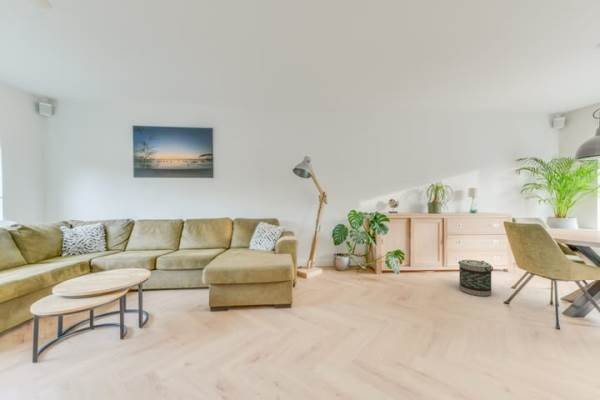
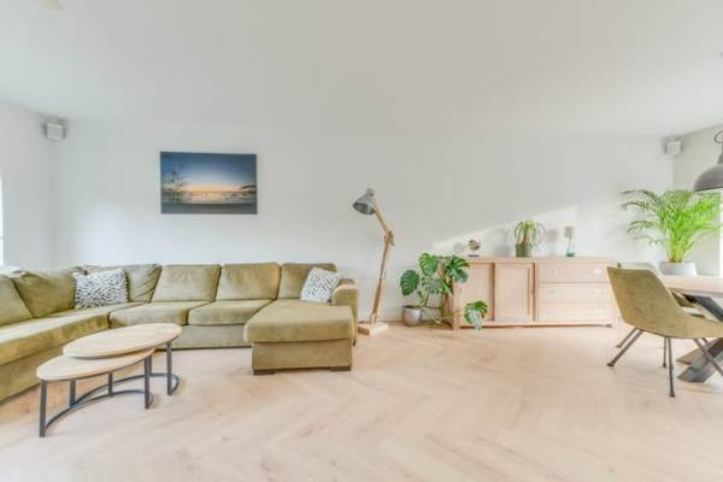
- basket [457,259,494,297]
